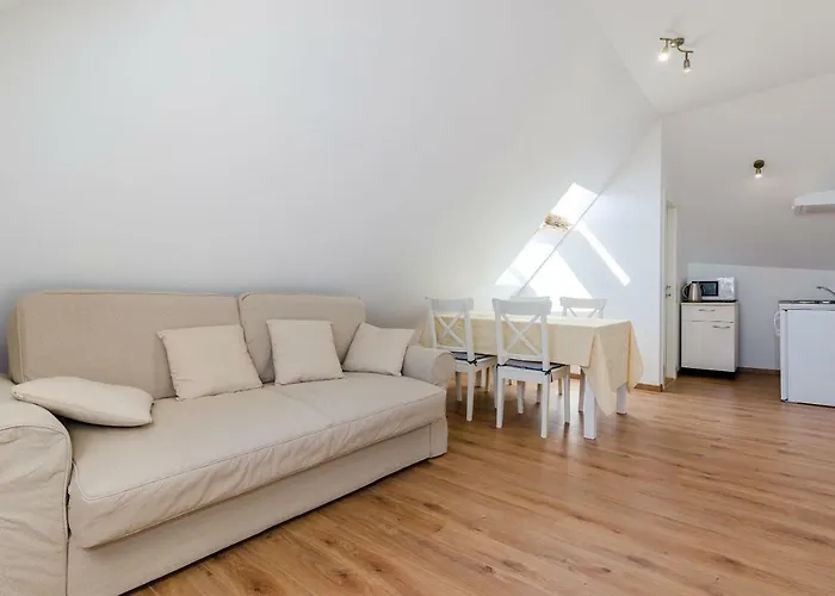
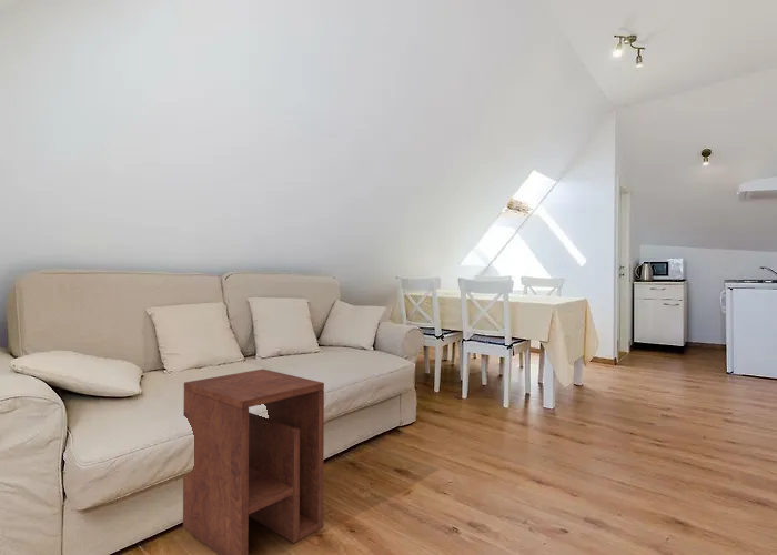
+ side table [182,367,325,555]
